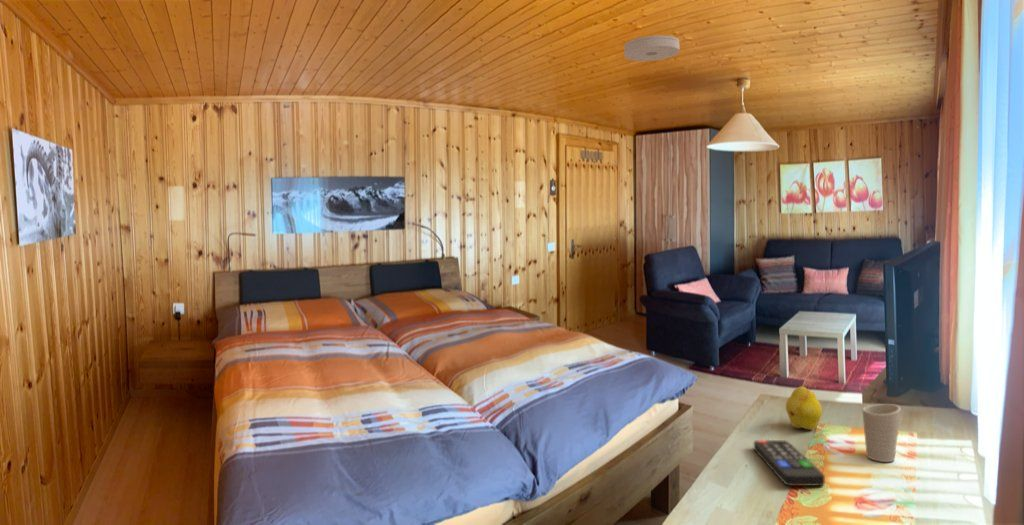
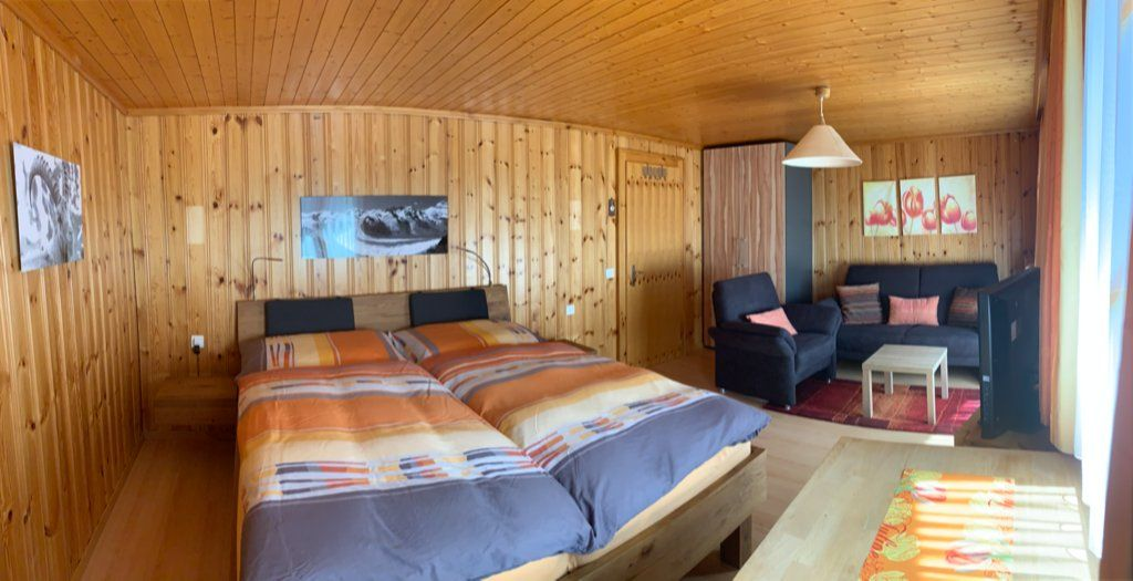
- remote control [753,439,826,487]
- cup [861,403,902,463]
- fruit [785,385,823,431]
- smoke detector [623,34,680,62]
